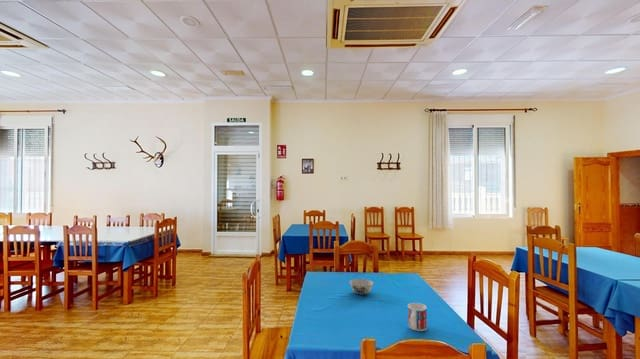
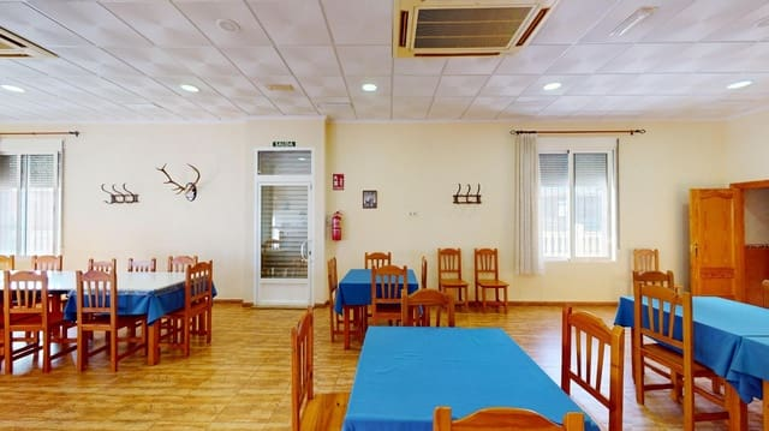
- mug [407,302,428,332]
- chinaware [349,278,374,296]
